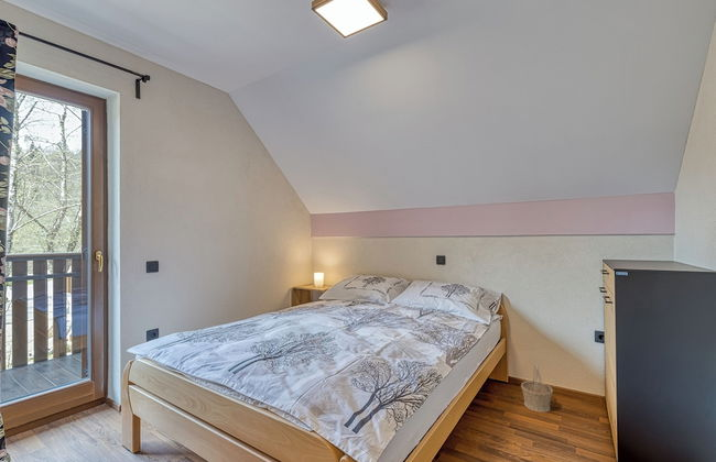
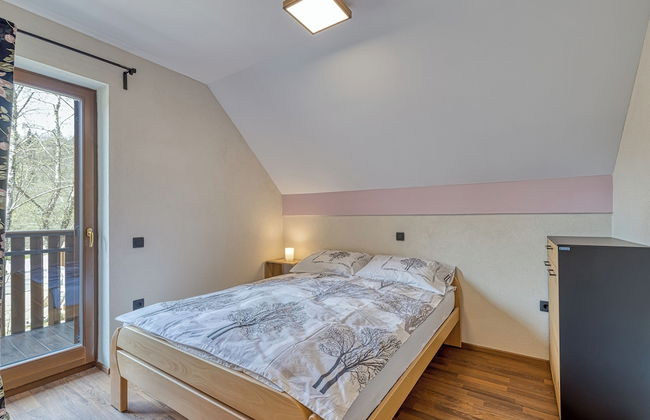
- basket [520,362,554,413]
